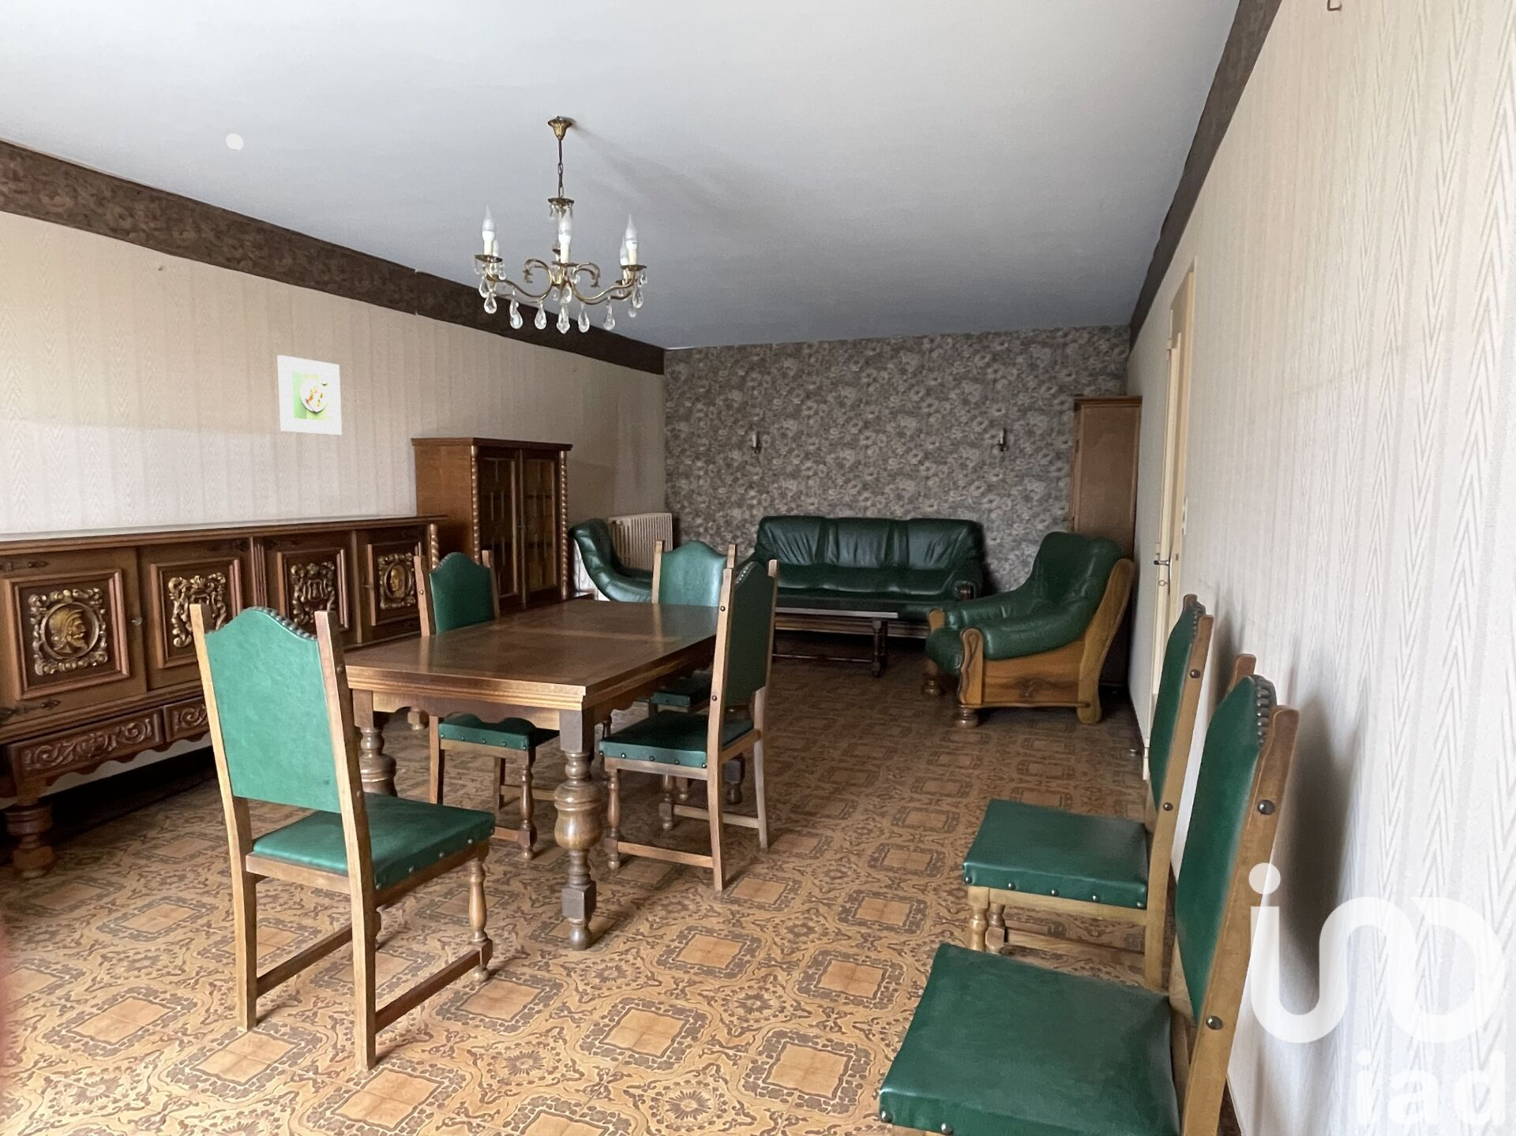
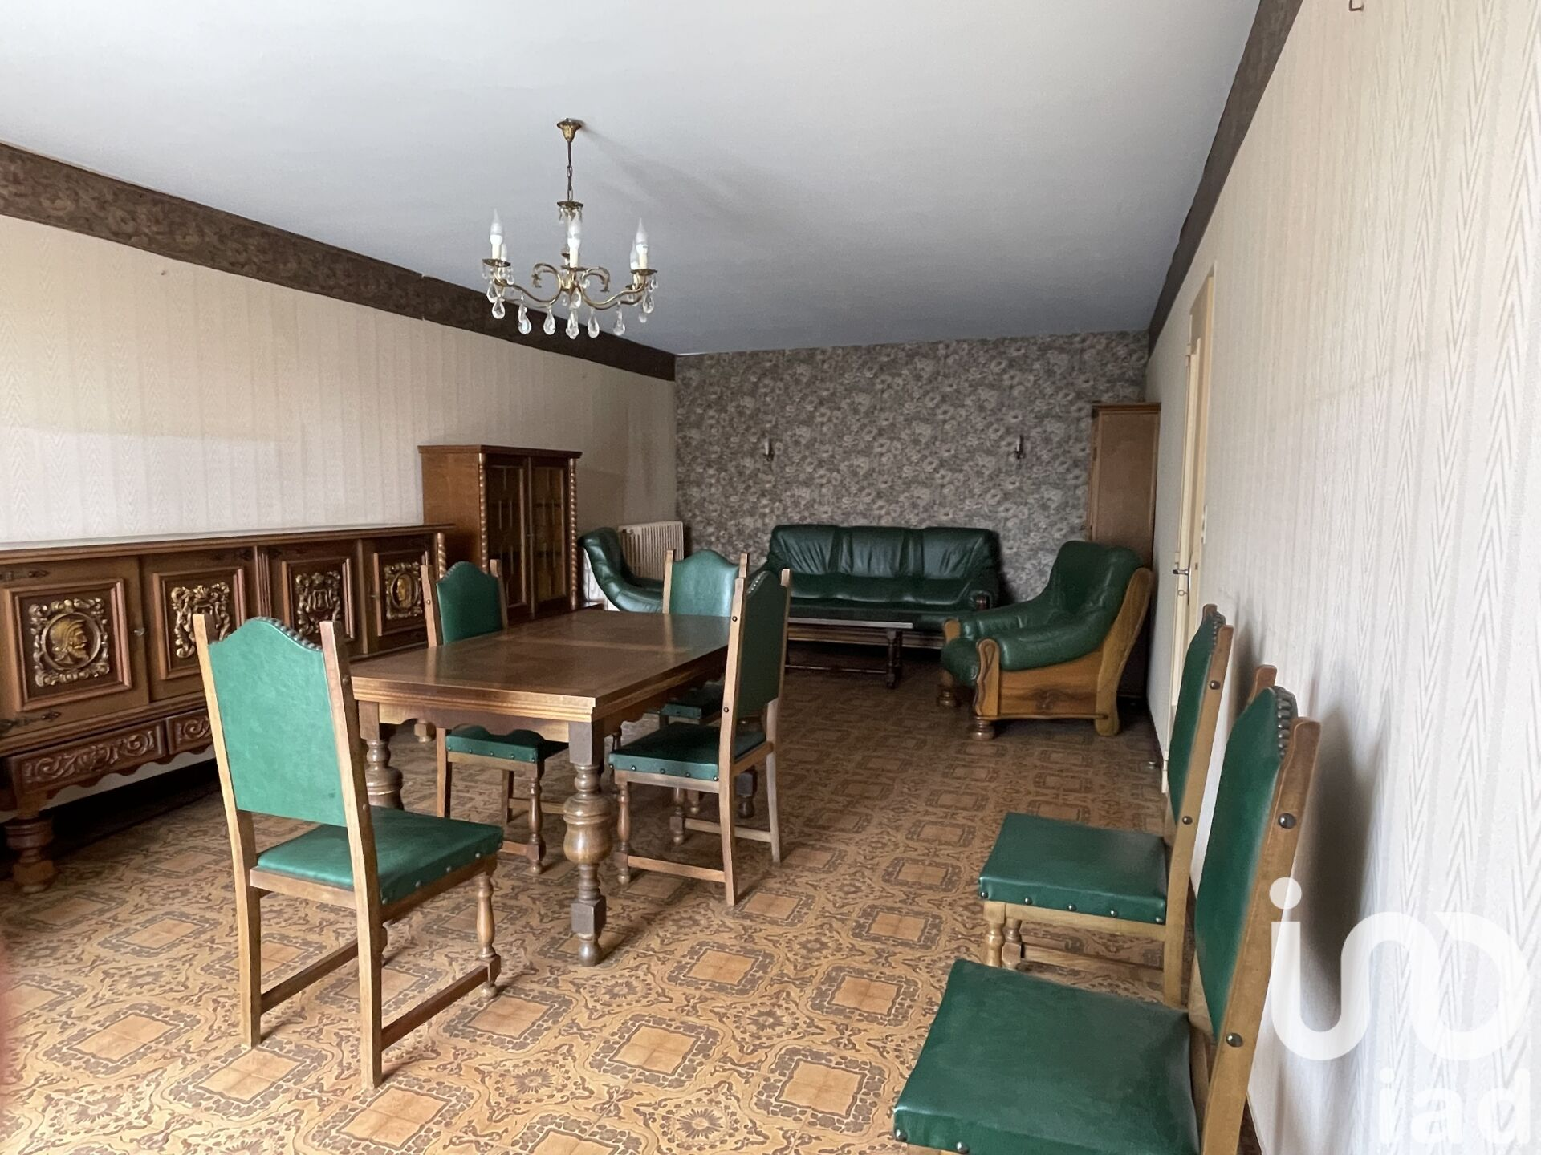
- eyeball [226,132,244,150]
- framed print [277,354,343,436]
